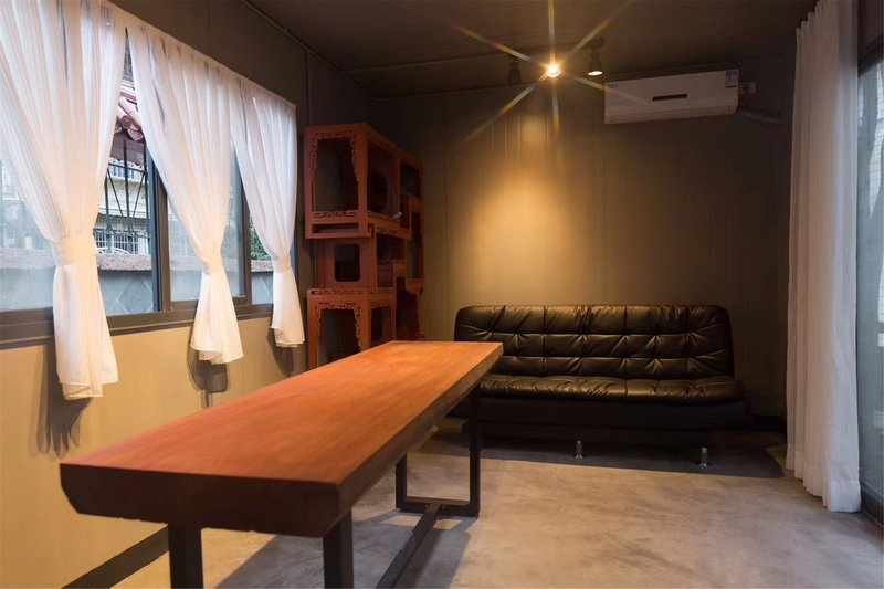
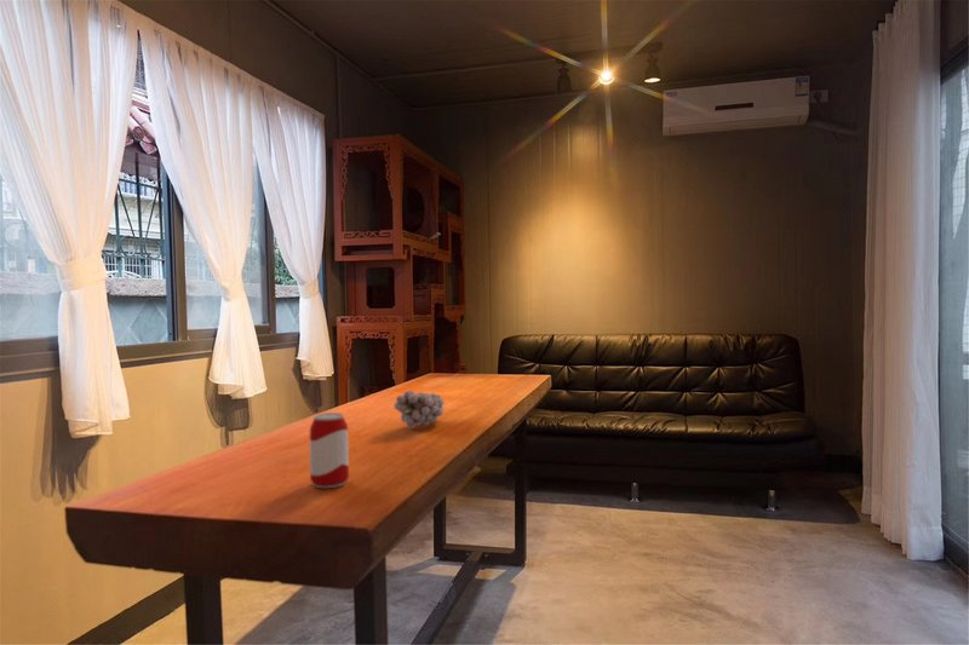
+ beverage can [309,411,350,489]
+ fruit [392,388,446,430]
